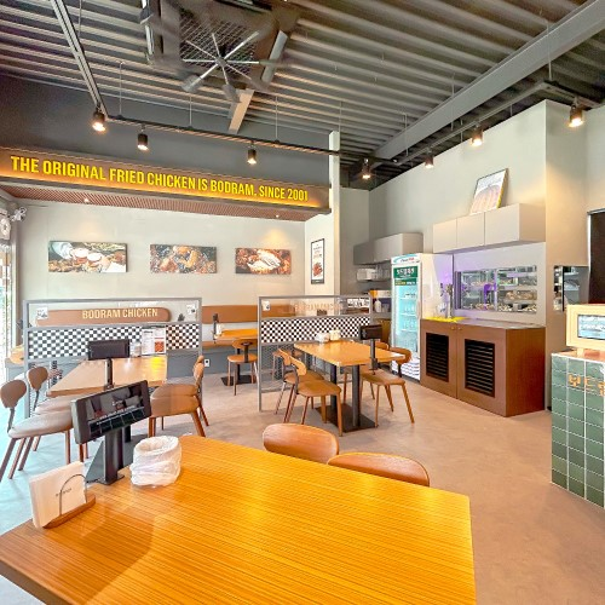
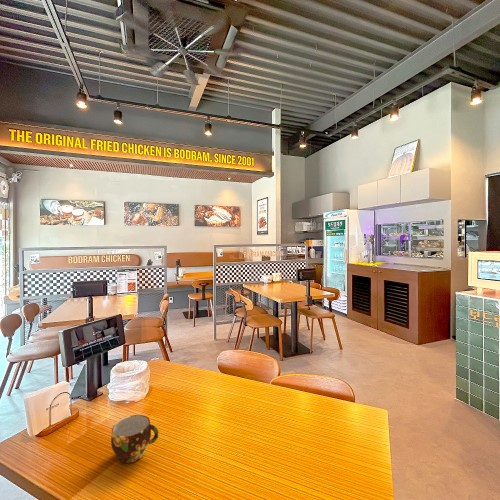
+ cup [110,414,160,464]
